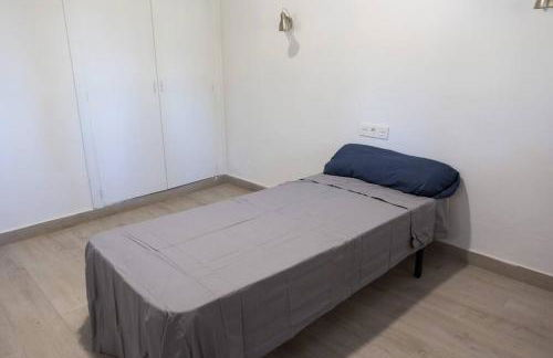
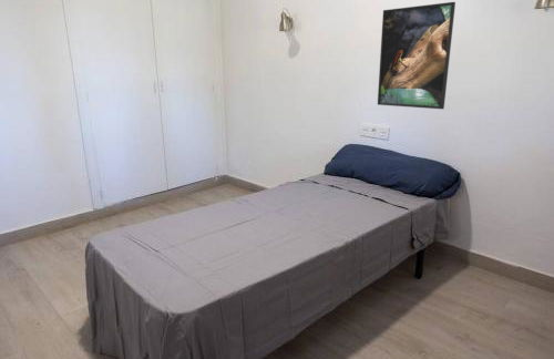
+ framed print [377,1,456,110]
